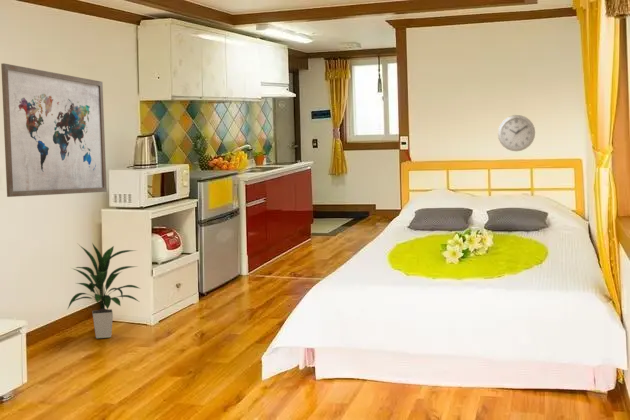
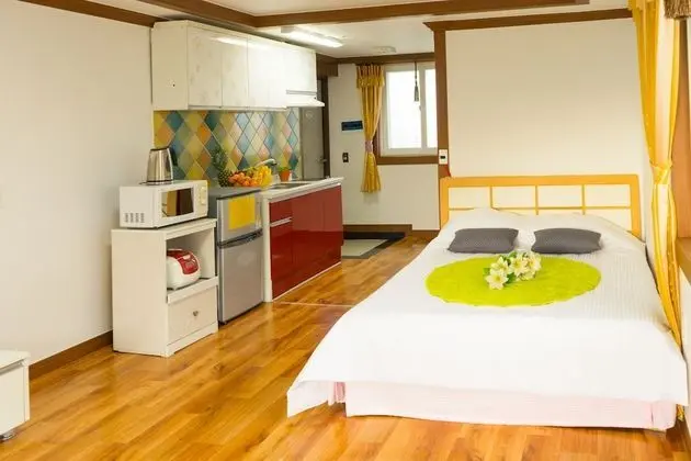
- indoor plant [67,242,142,339]
- wall clock [497,114,536,152]
- wall art [0,62,108,198]
